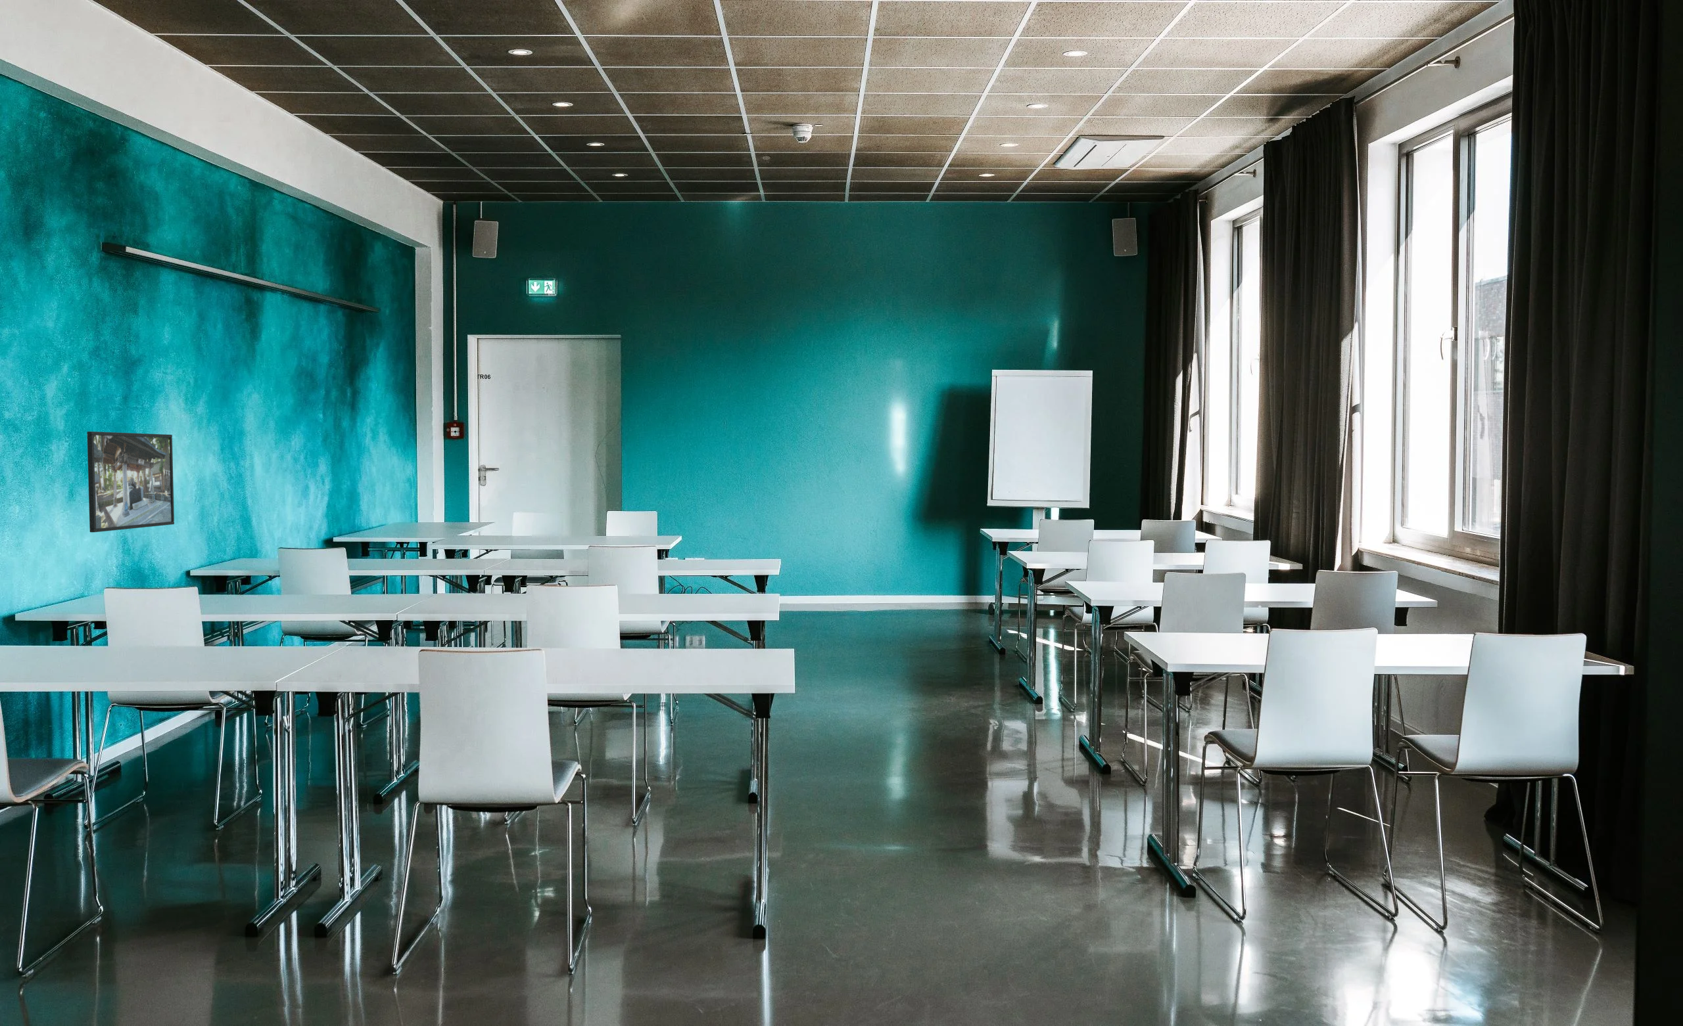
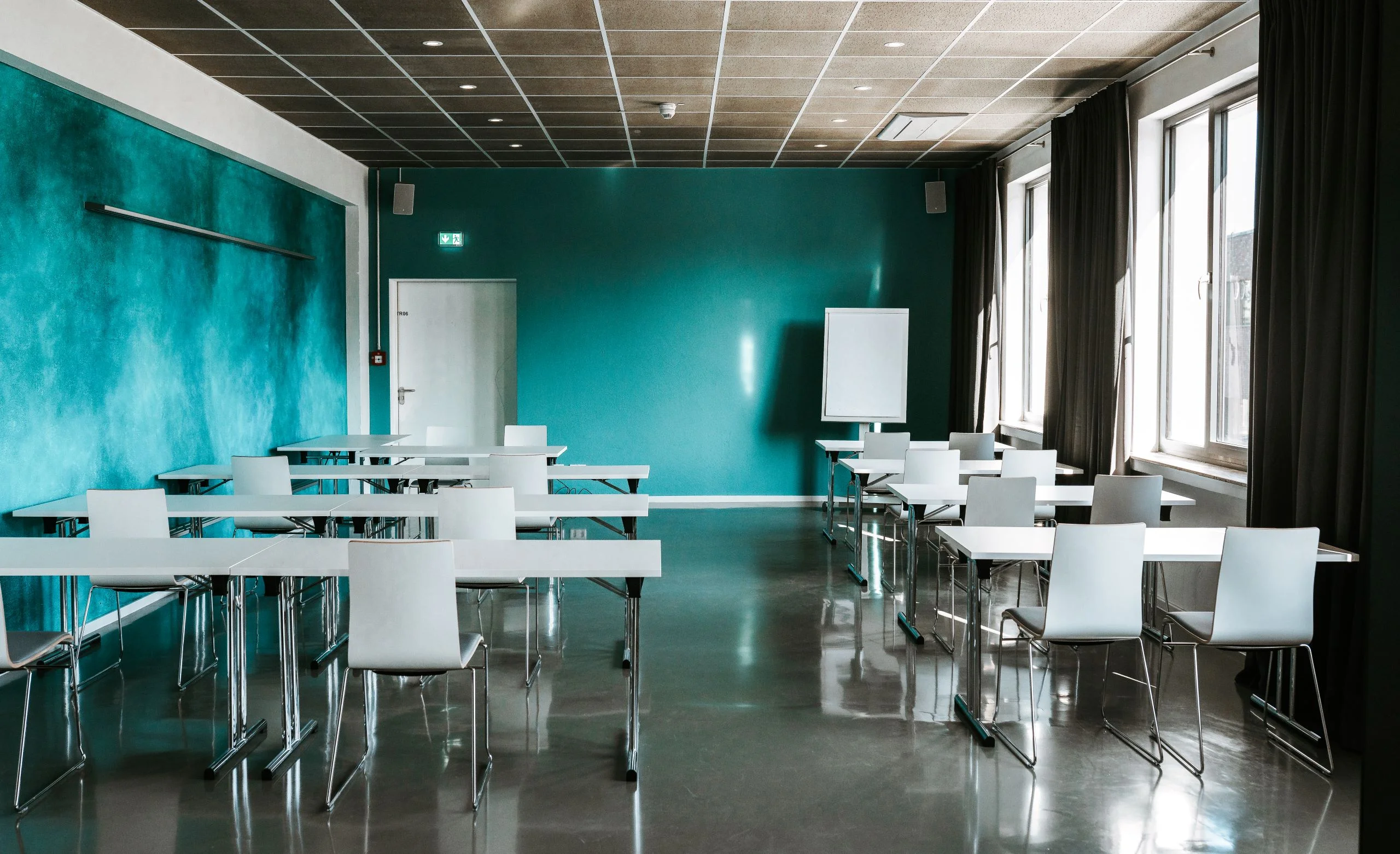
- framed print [87,431,174,532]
